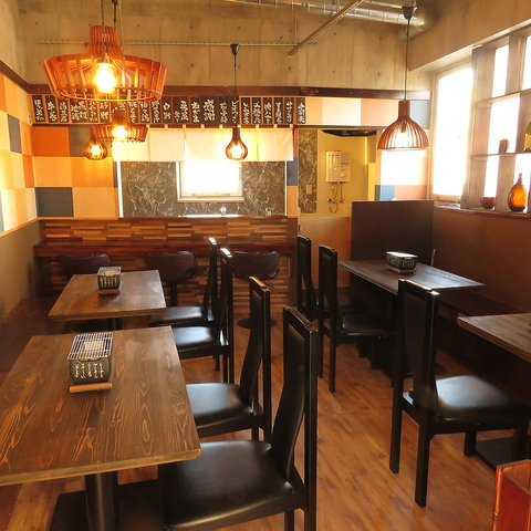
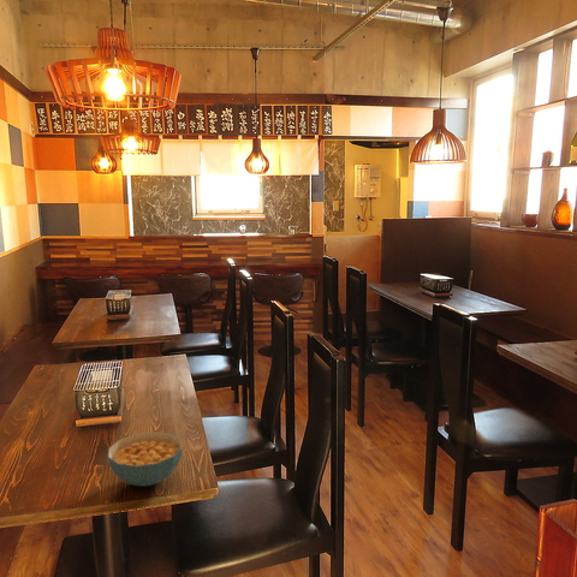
+ cereal bowl [107,430,184,488]
